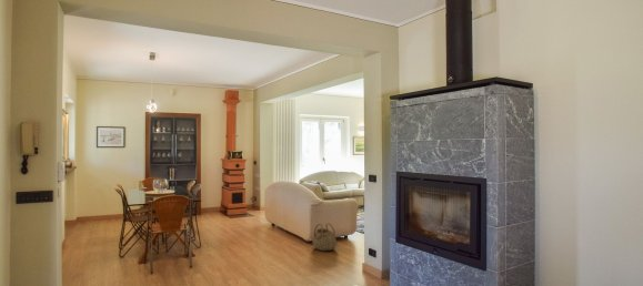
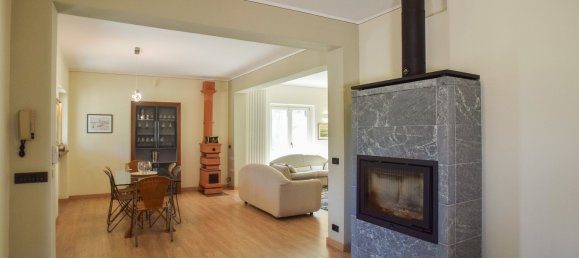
- basket [311,222,338,252]
